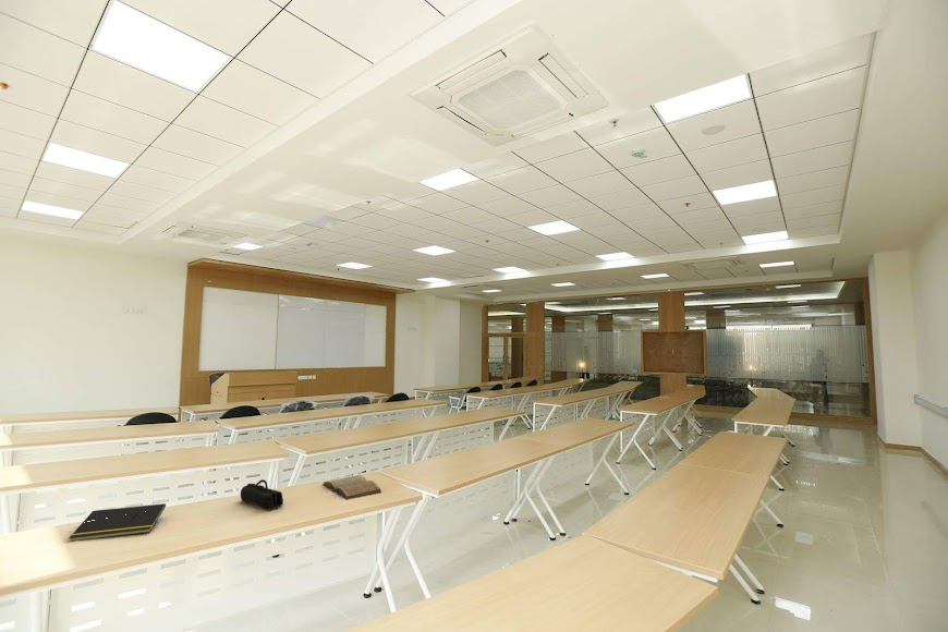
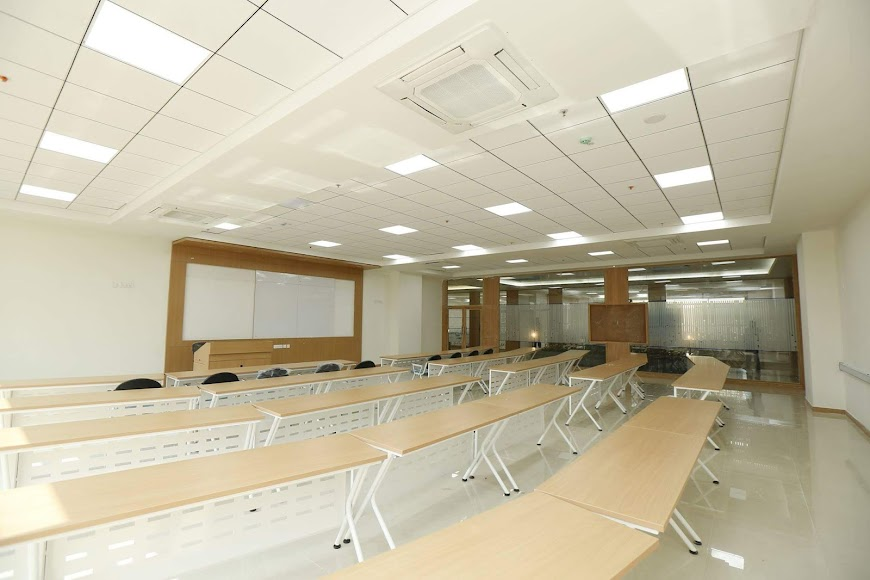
- notepad [68,502,167,542]
- pencil case [240,478,284,511]
- book [321,474,382,501]
